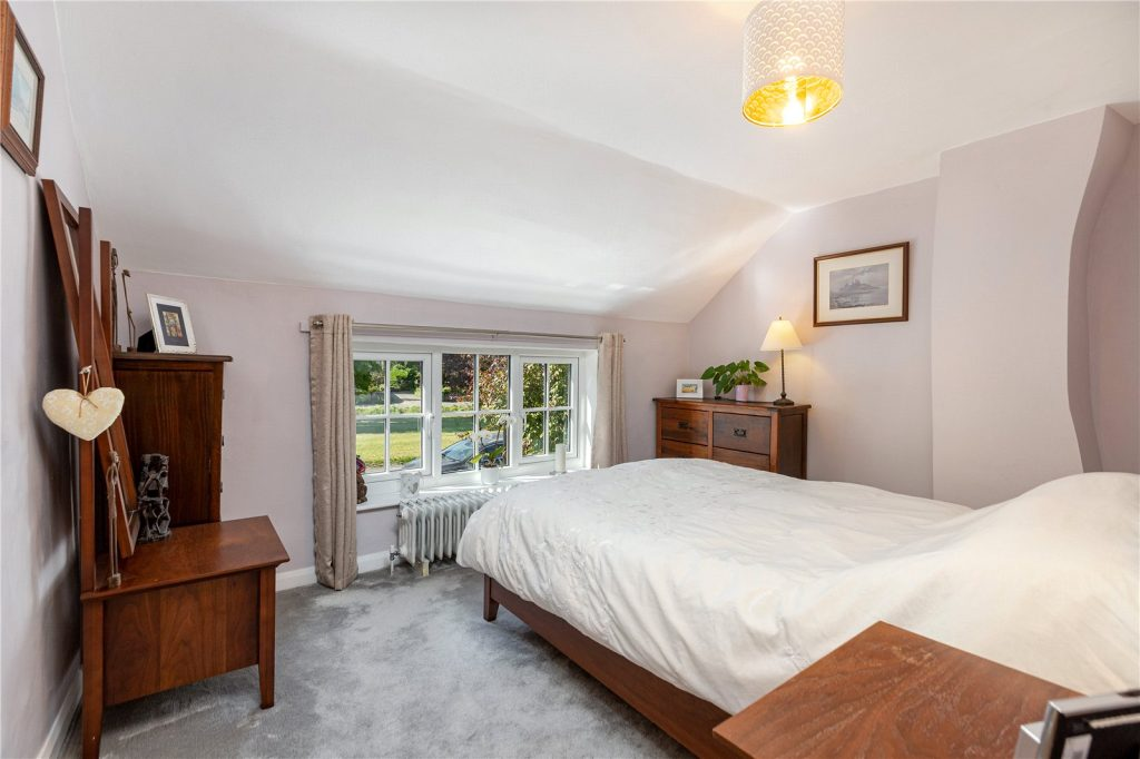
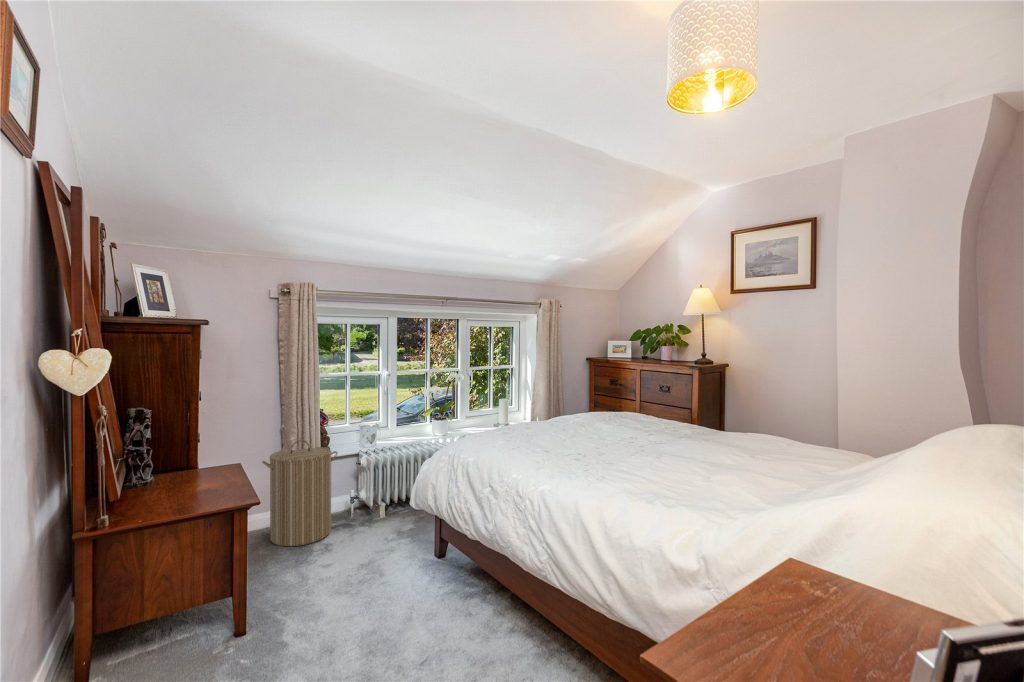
+ laundry hamper [261,439,339,547]
